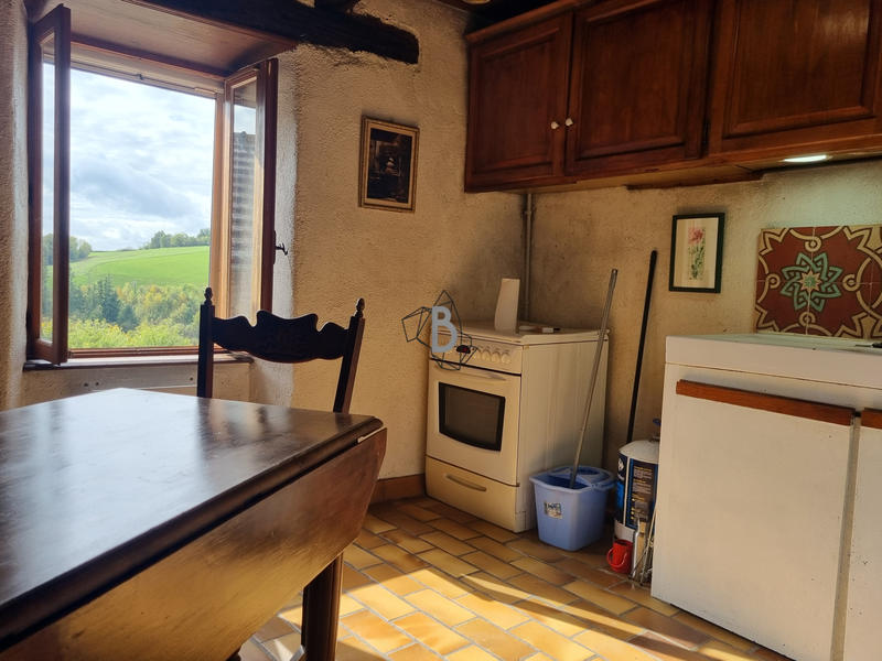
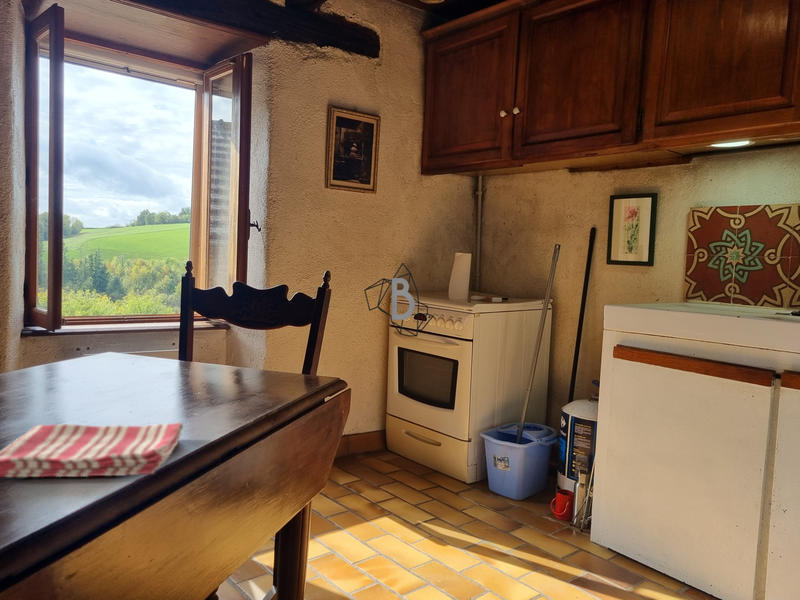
+ dish towel [0,422,184,478]
